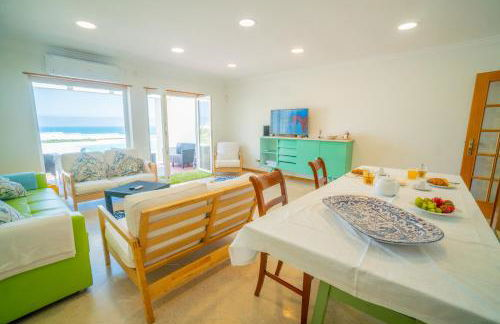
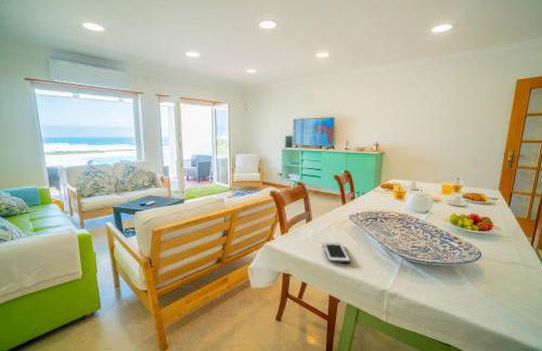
+ cell phone [322,242,351,263]
